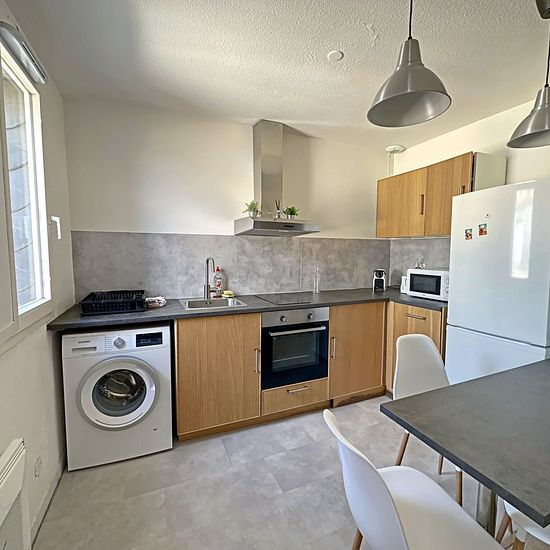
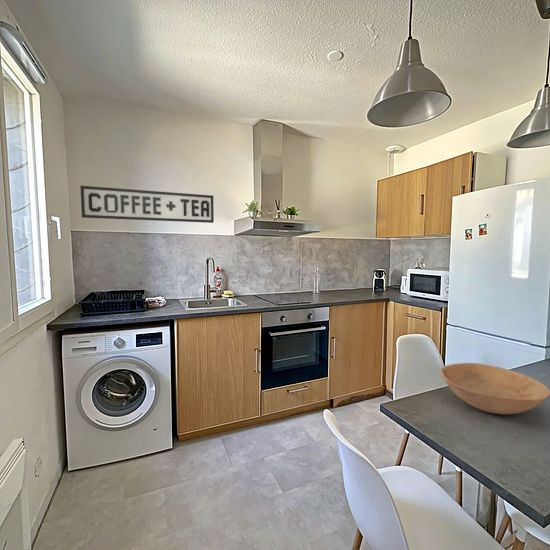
+ bowl [440,362,550,415]
+ sign [80,185,215,224]
